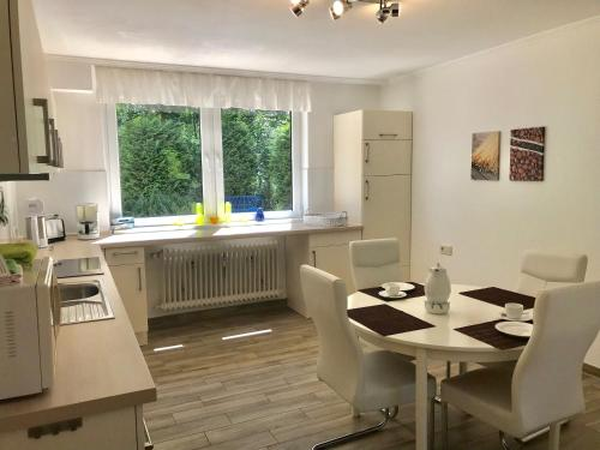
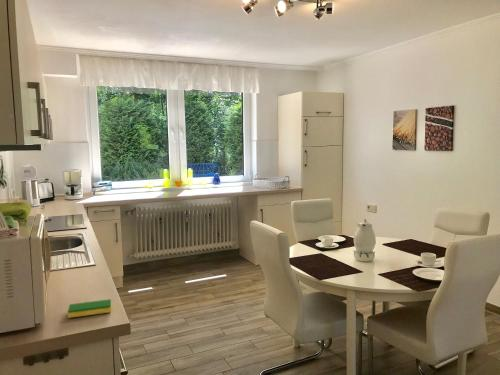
+ dish sponge [67,298,112,319]
